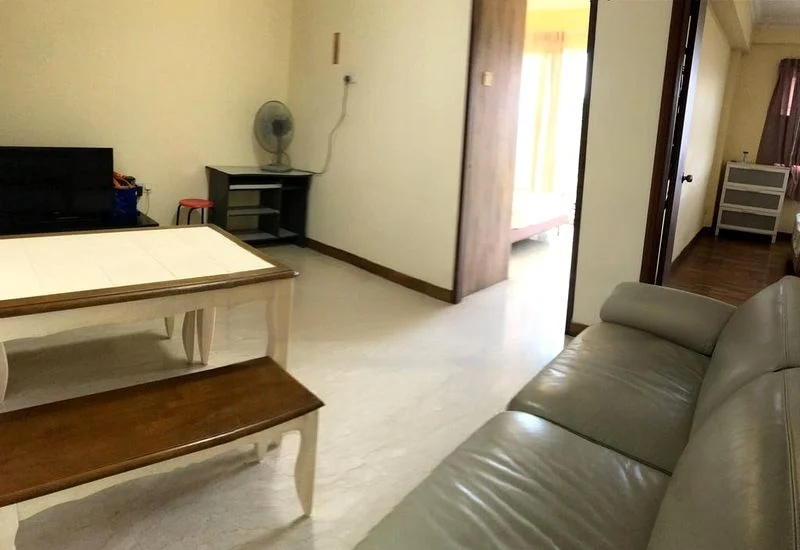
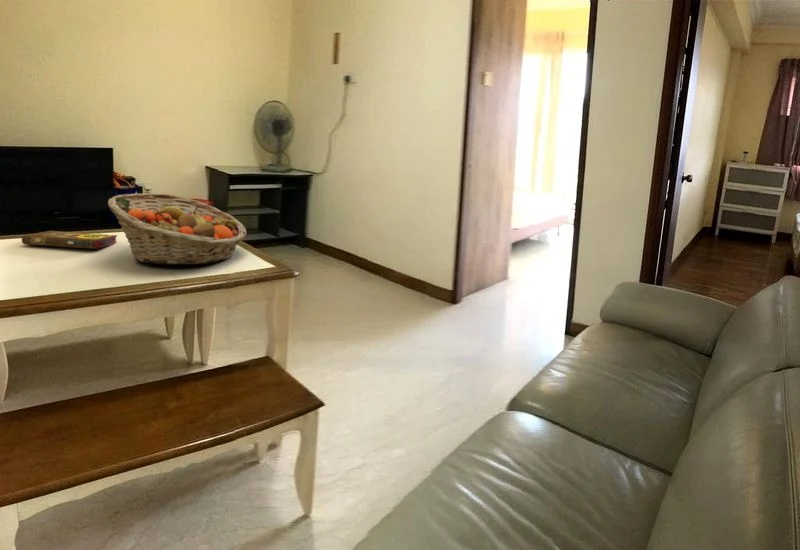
+ fruit basket [107,192,248,266]
+ book [21,230,118,250]
